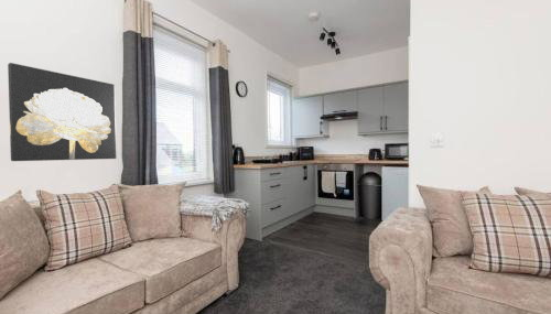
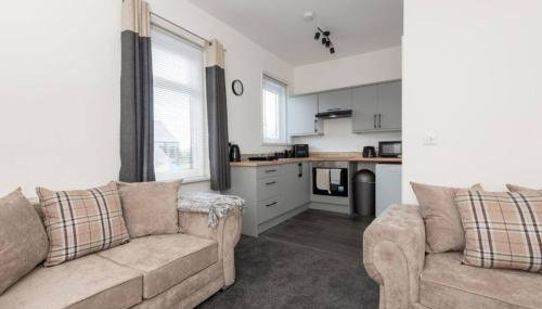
- wall art [7,62,118,162]
